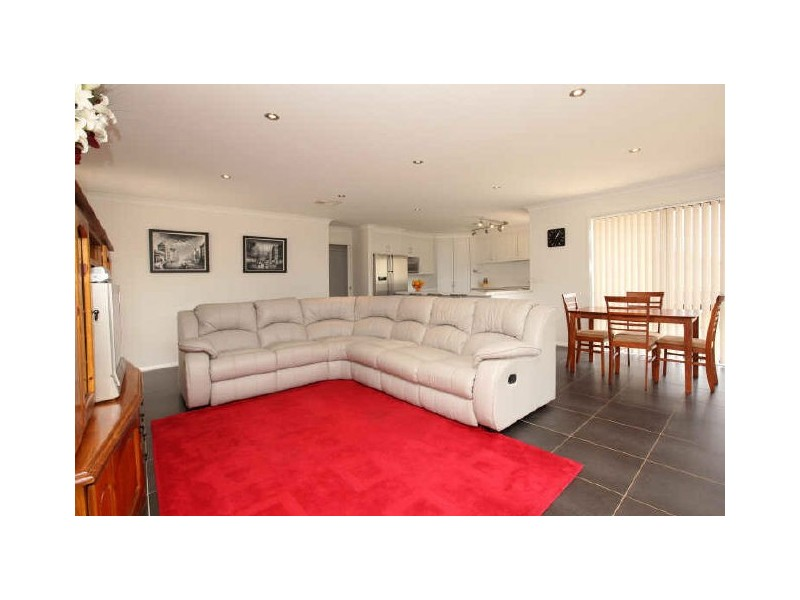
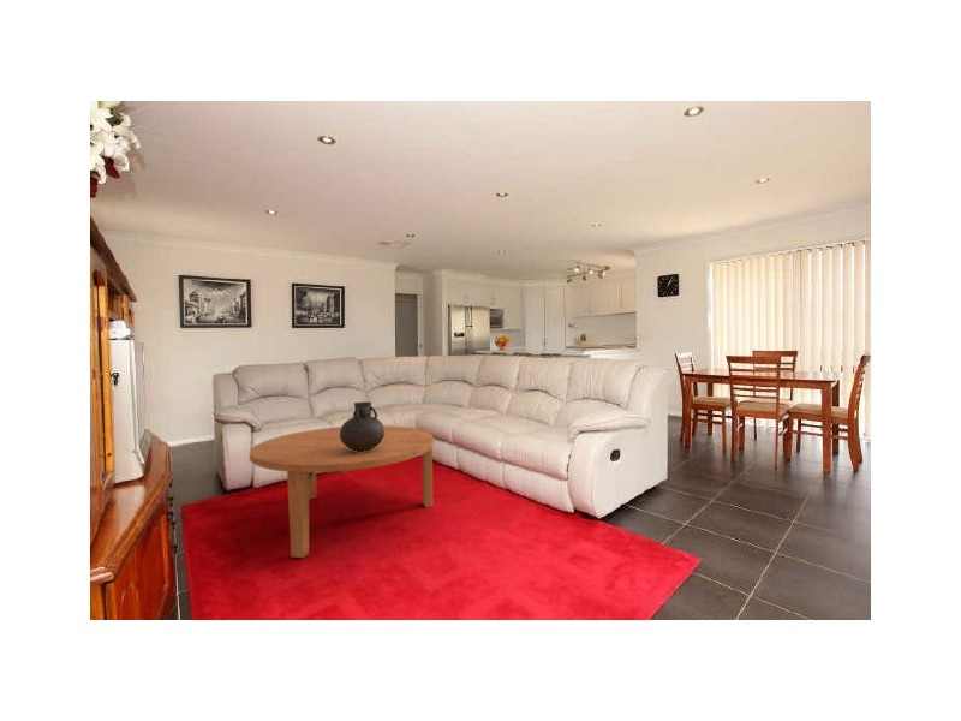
+ coffee table [249,424,435,559]
+ vase [340,401,384,452]
